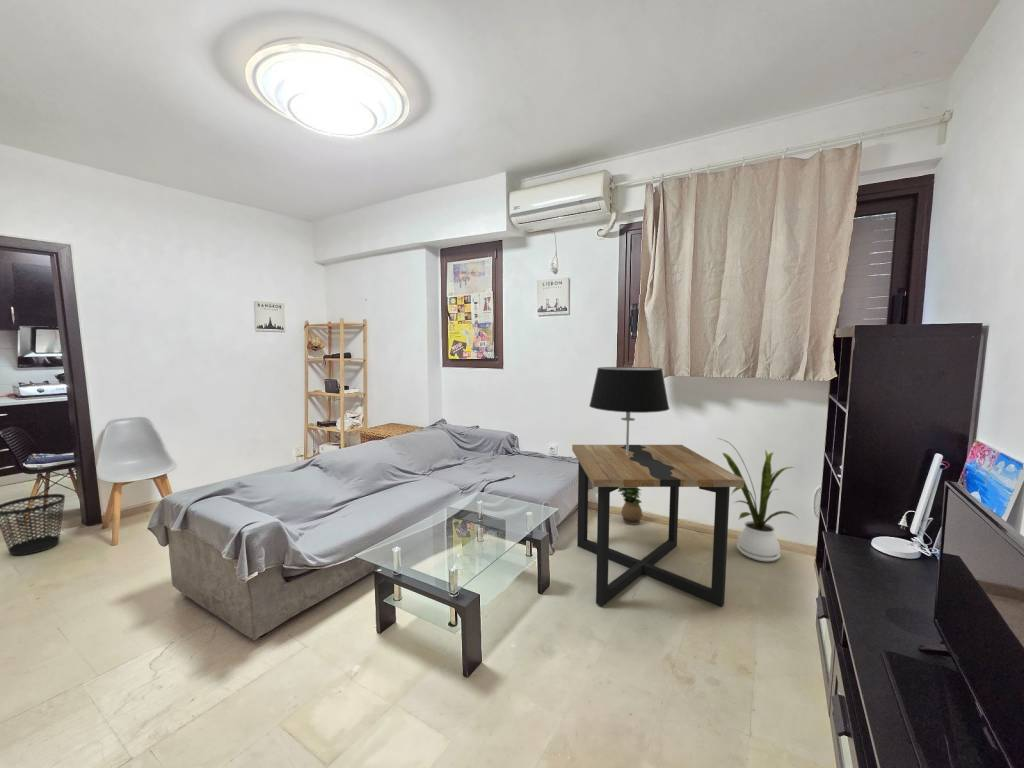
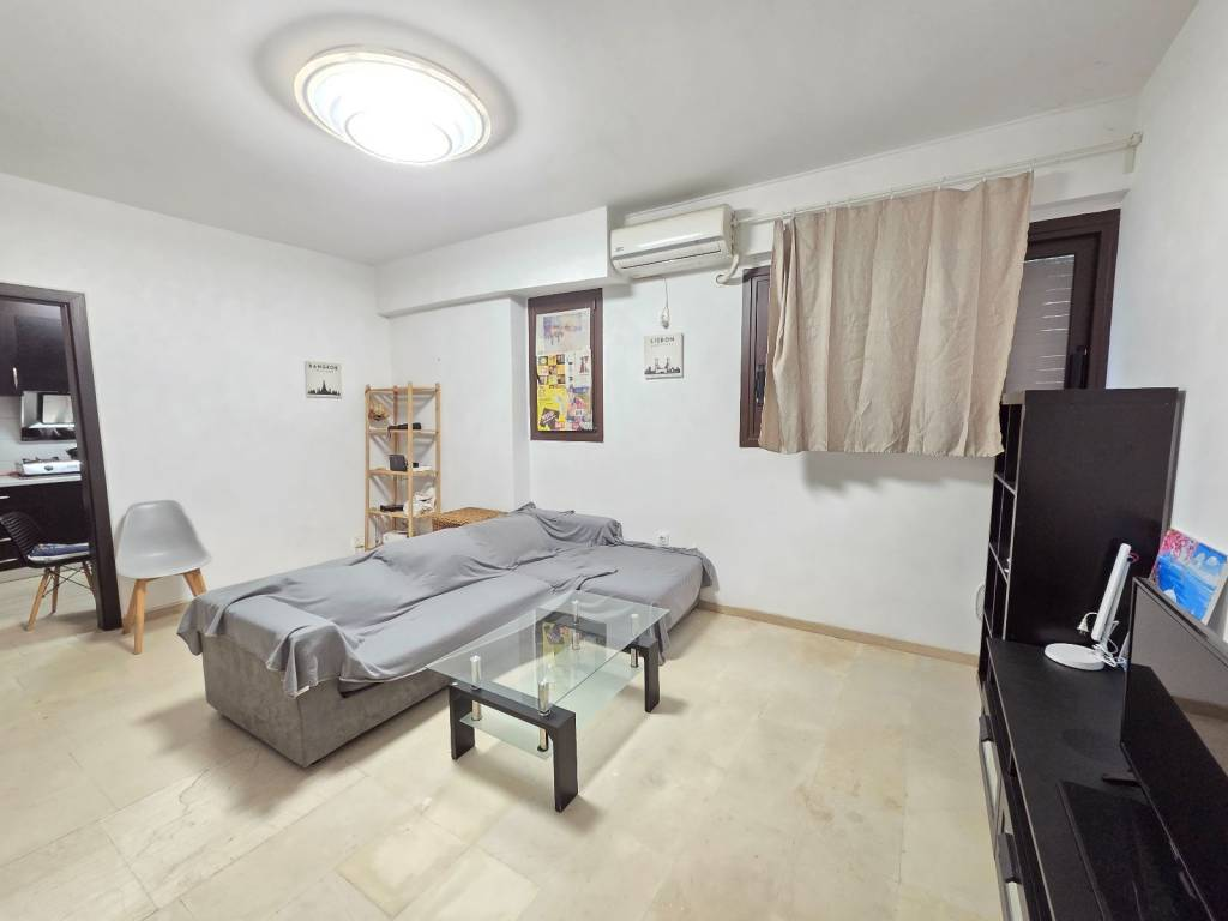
- side table [571,444,743,607]
- potted plant [617,487,644,526]
- wastebasket [0,493,66,557]
- table lamp [588,366,671,455]
- house plant [717,437,799,563]
